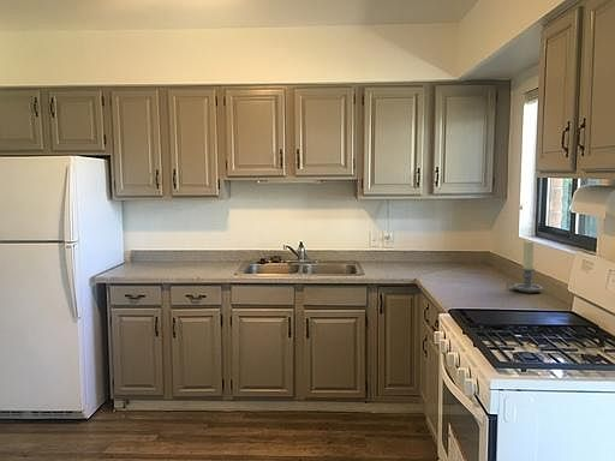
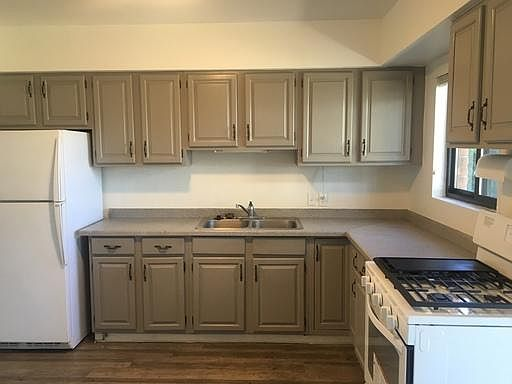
- candle holder [506,239,544,294]
